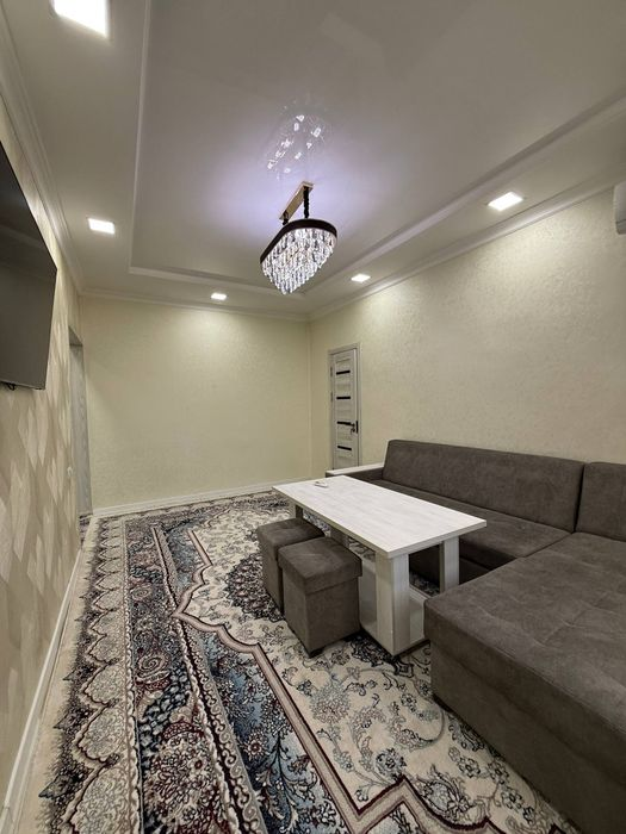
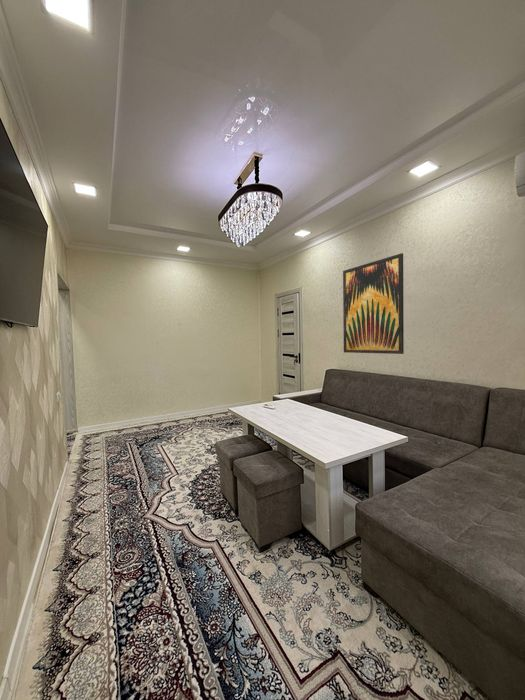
+ wall art [342,252,405,355]
